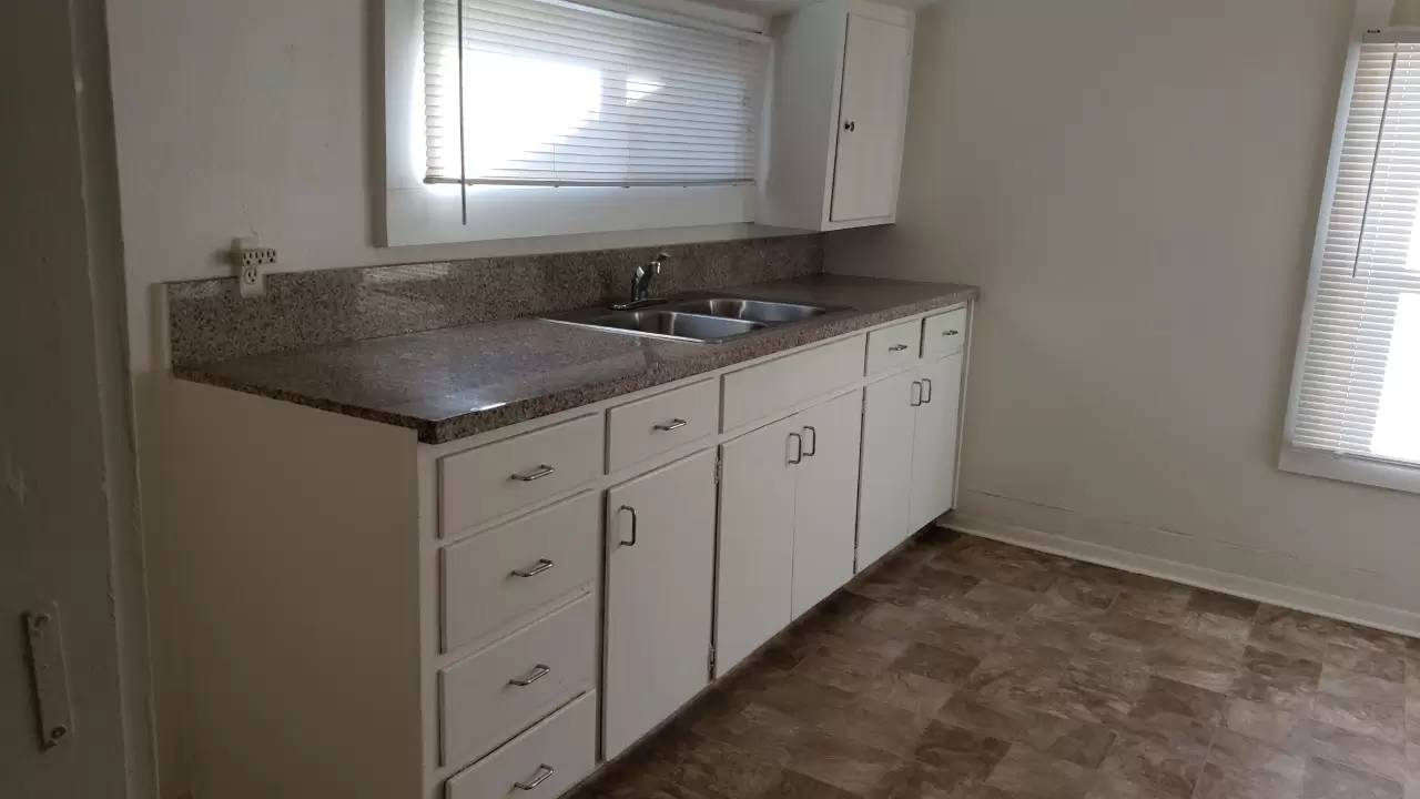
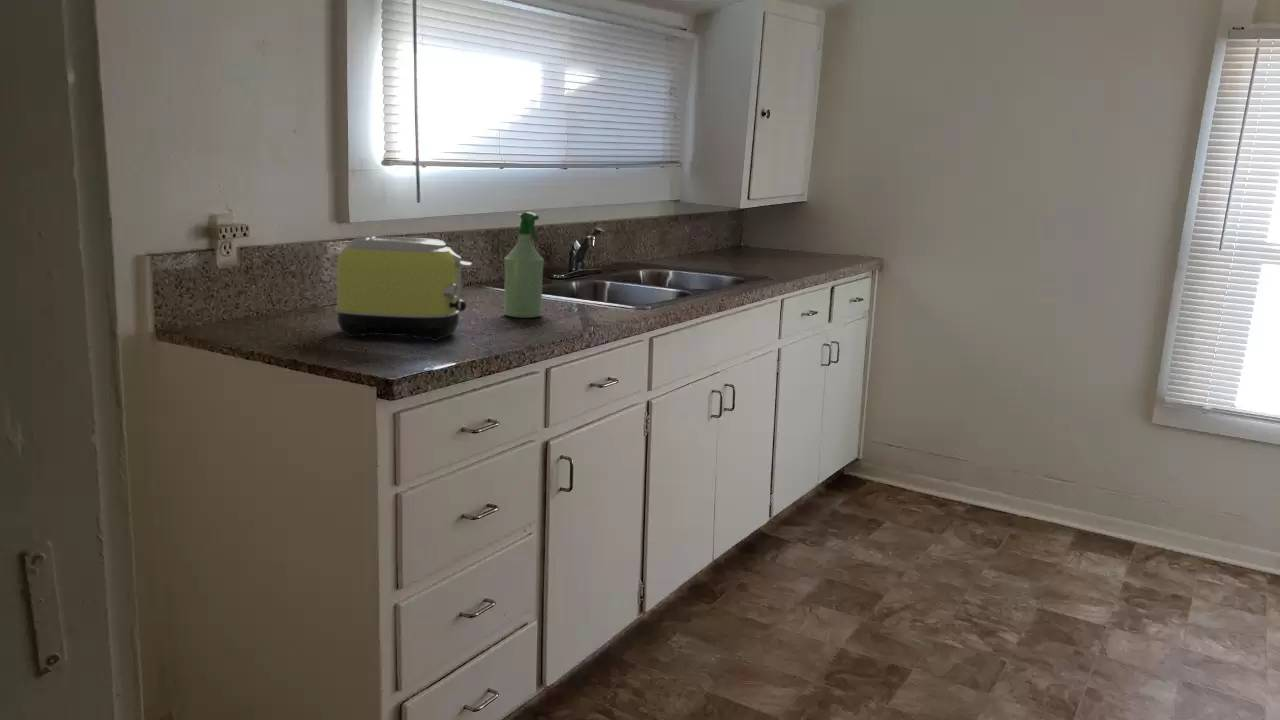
+ toaster [334,235,473,342]
+ spray bottle [503,211,545,319]
